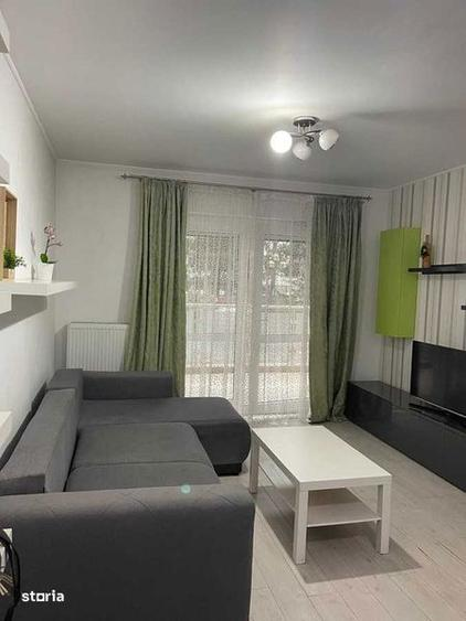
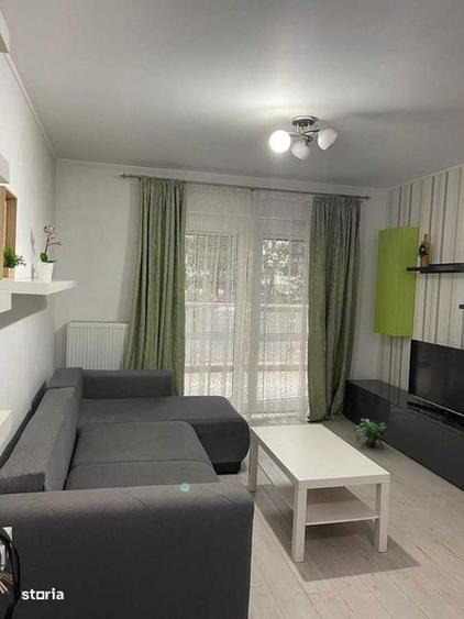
+ potted plant [353,418,393,450]
